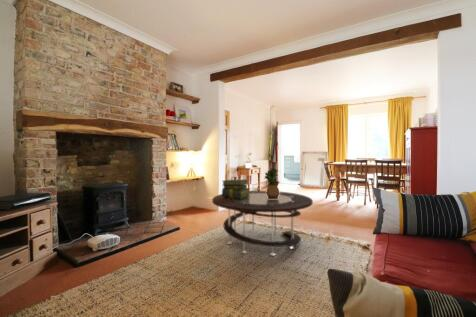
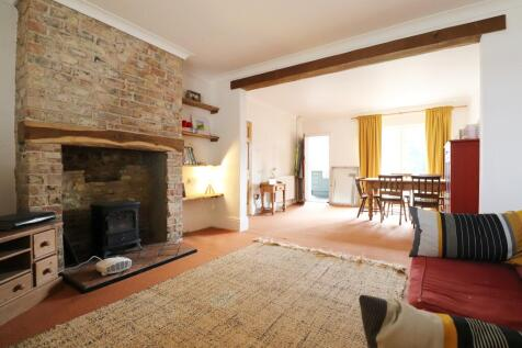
- coffee table [211,190,314,257]
- potted plant [263,167,280,199]
- stack of books [221,178,251,199]
